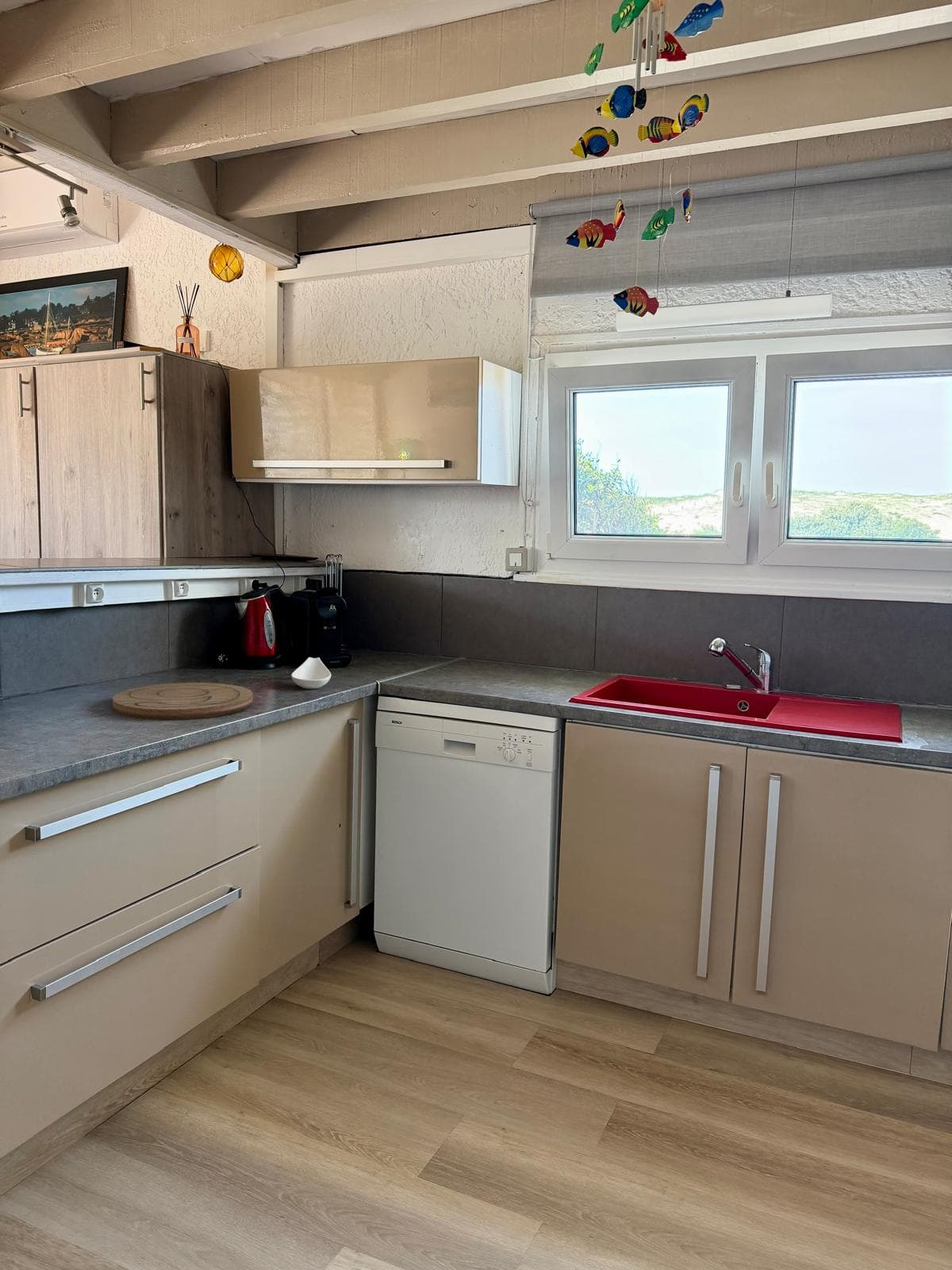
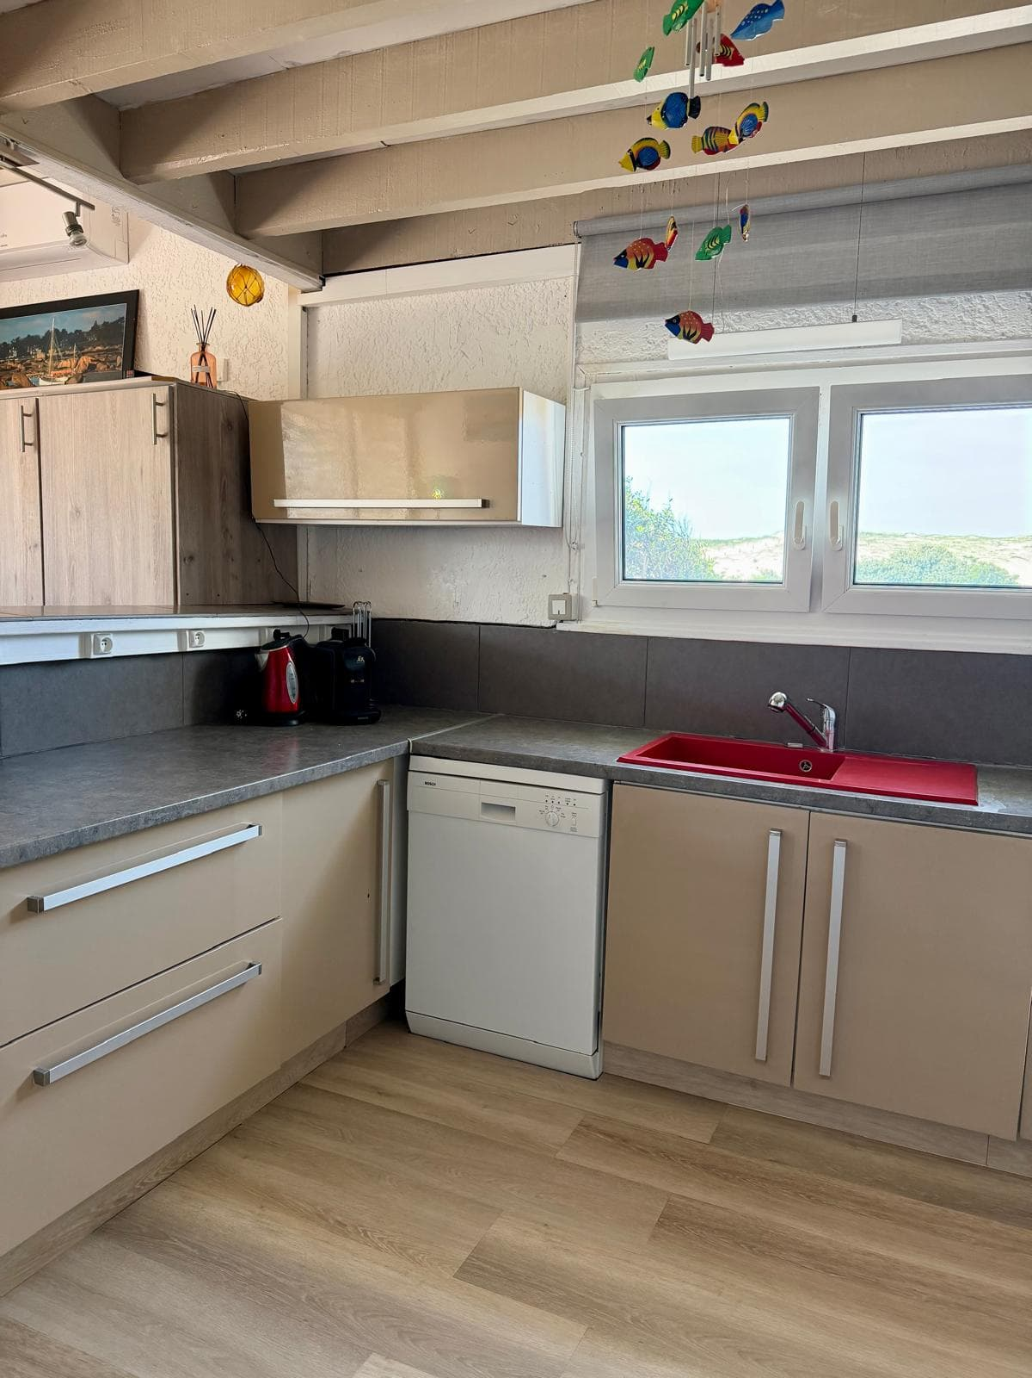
- cutting board [112,682,254,721]
- spoon rest [290,656,332,690]
